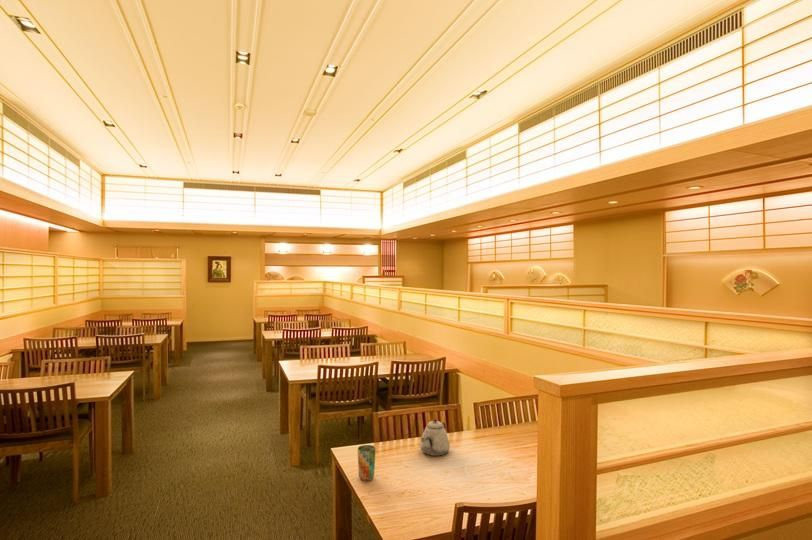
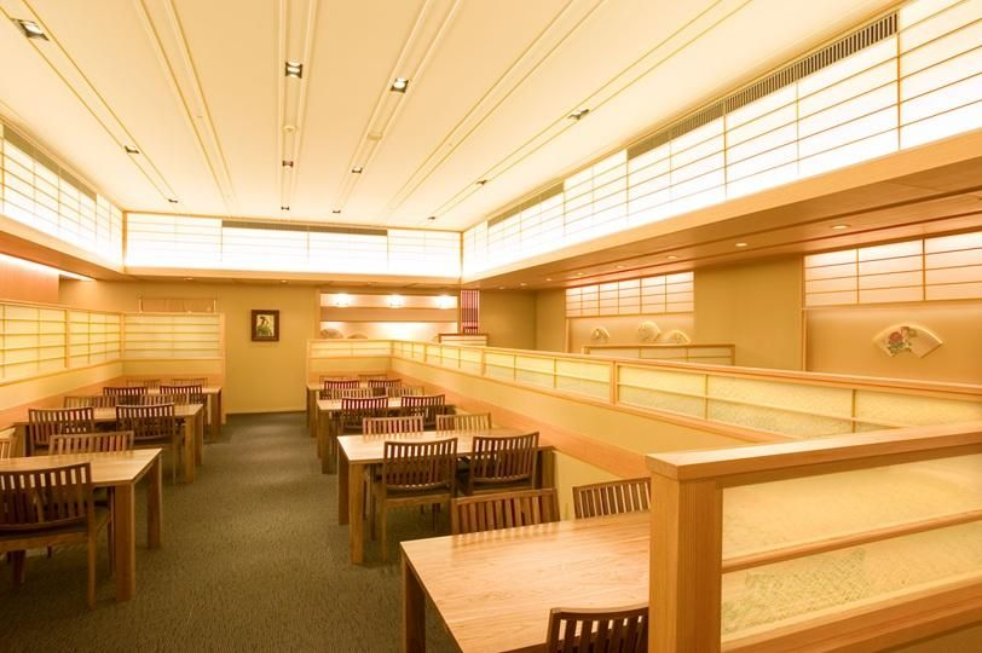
- teapot [419,419,451,457]
- cup [357,444,377,482]
